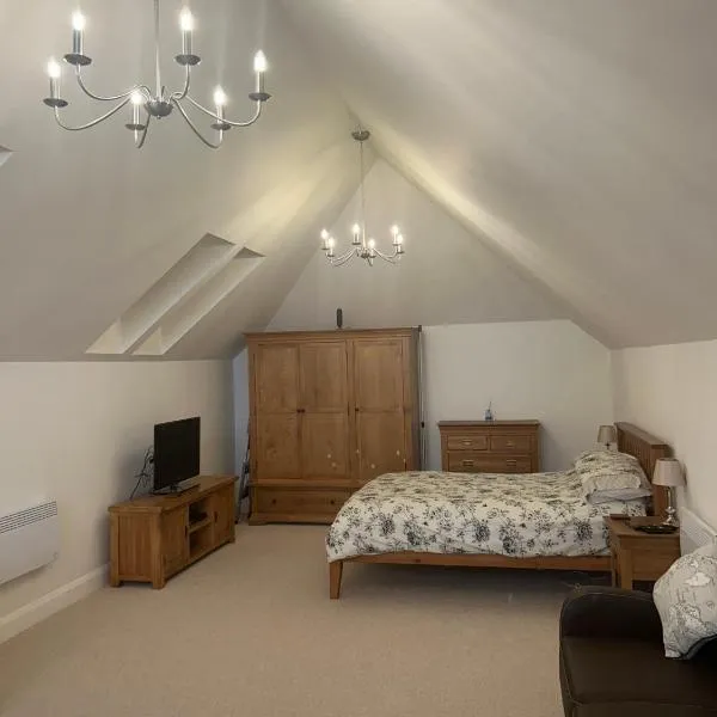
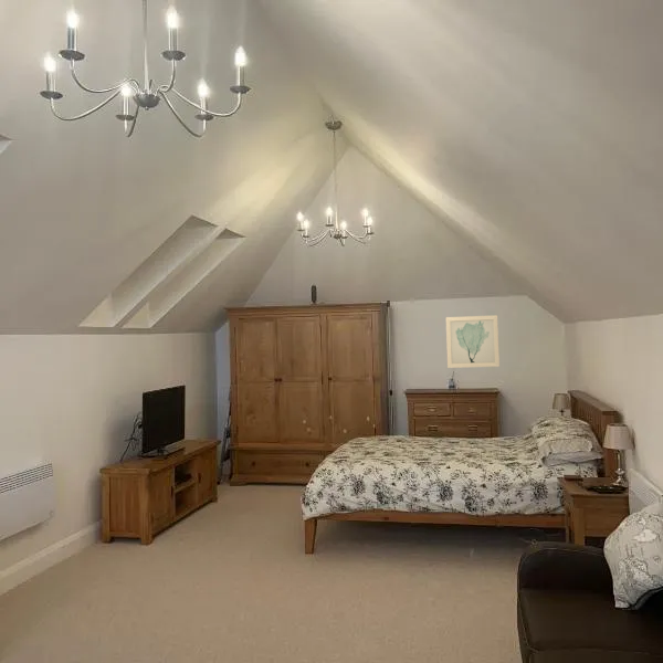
+ wall art [445,314,501,369]
